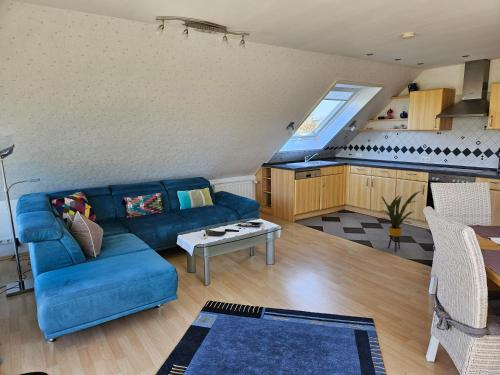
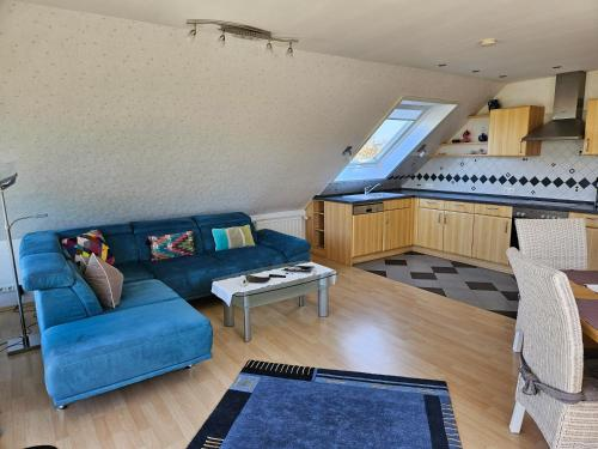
- house plant [378,190,422,252]
